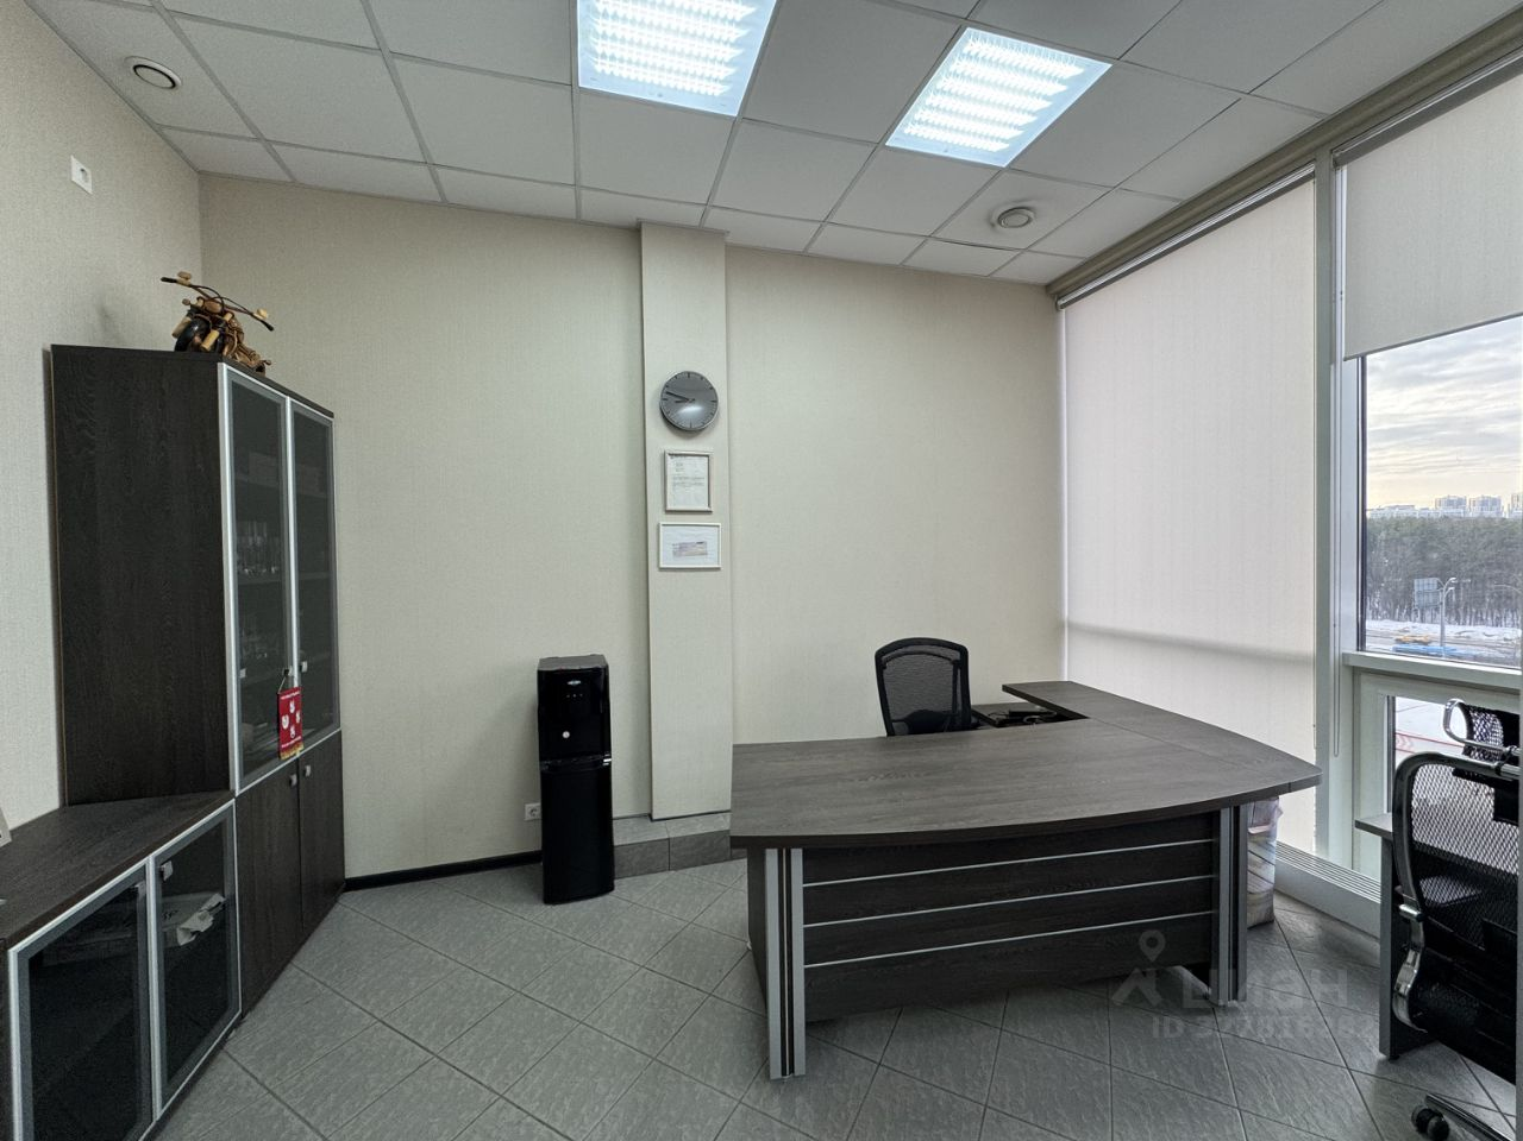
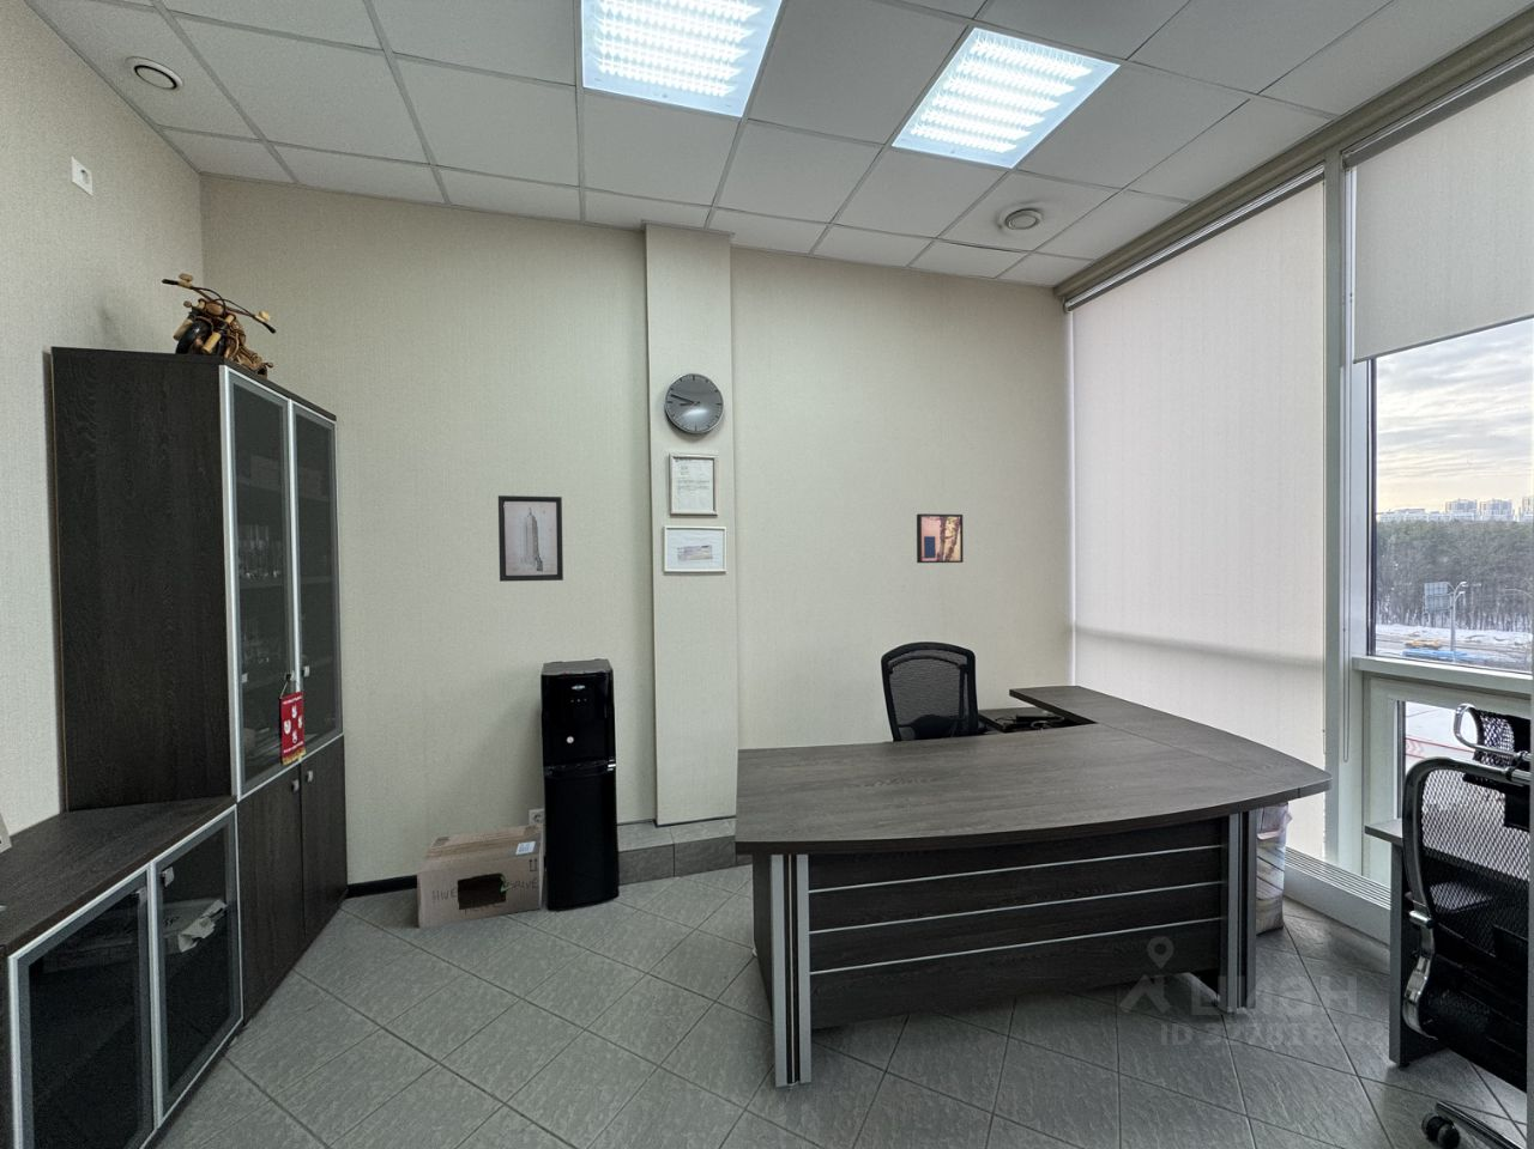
+ wall art [498,495,564,583]
+ wall art [916,512,965,564]
+ cardboard box [416,822,545,931]
